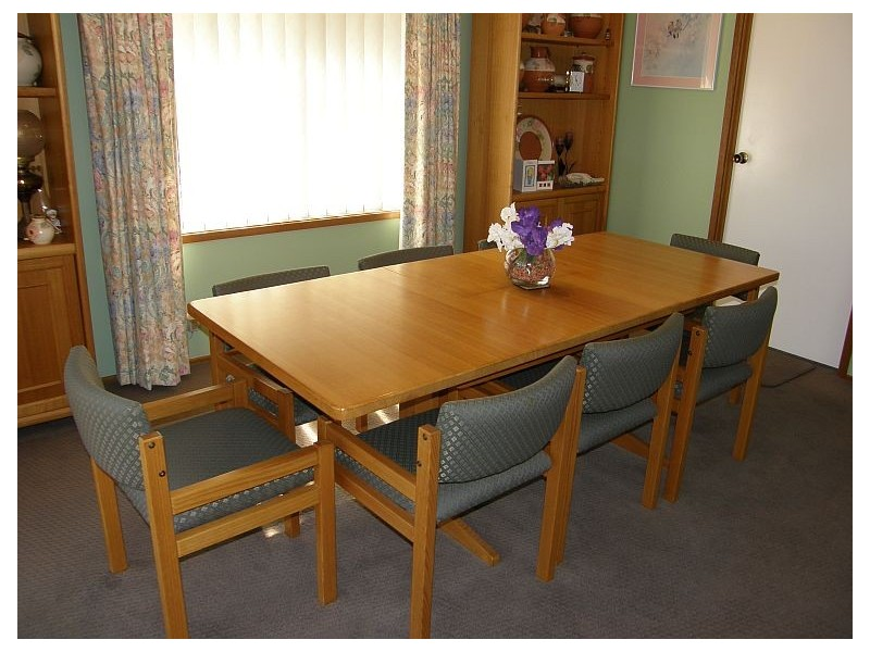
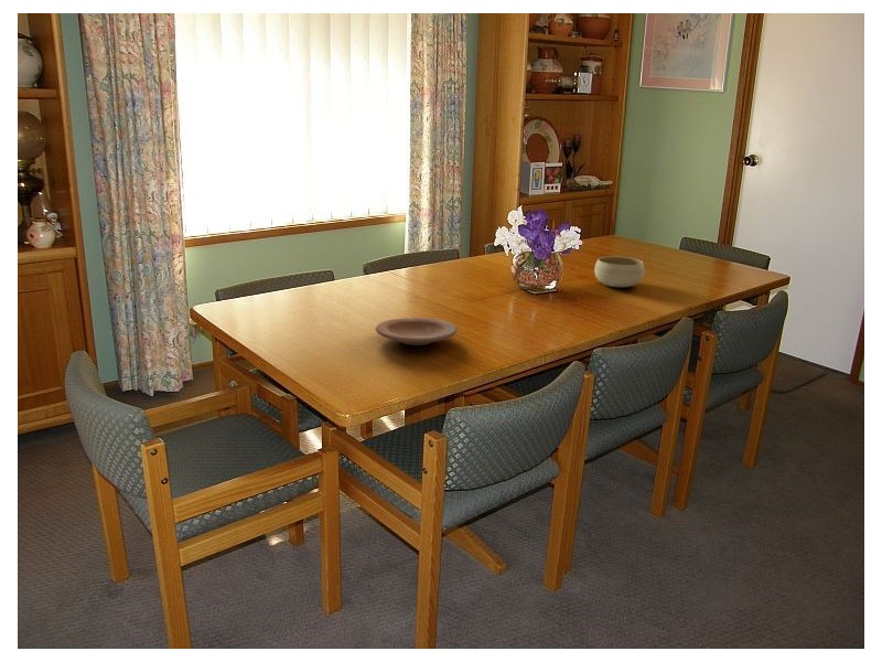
+ plate [375,317,459,346]
+ bowl [593,256,645,288]
